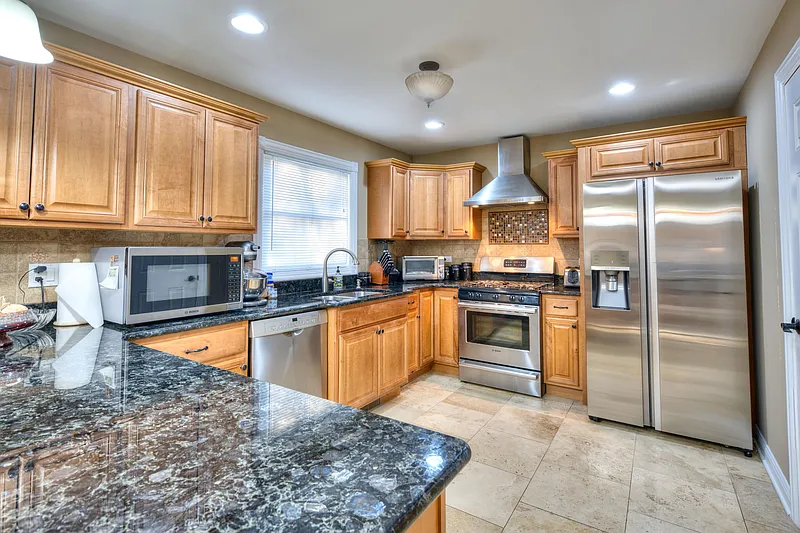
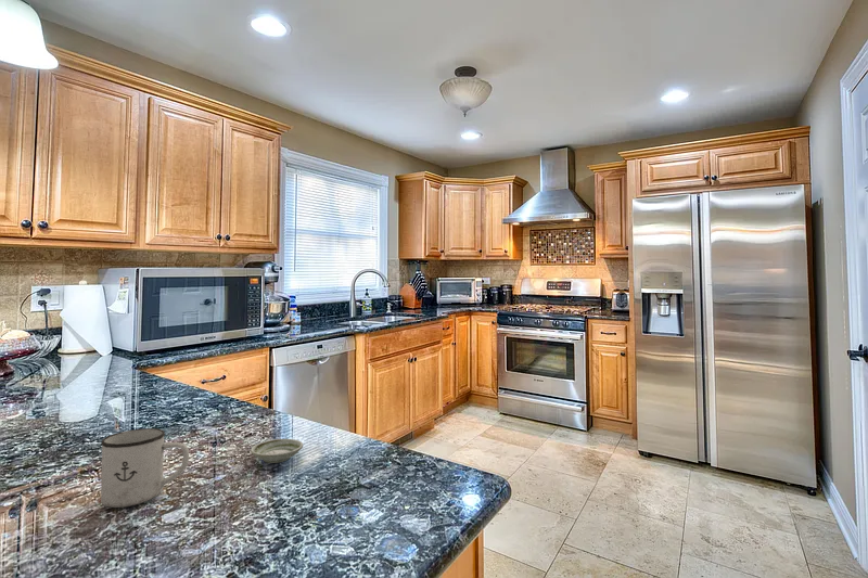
+ saucer [250,438,304,464]
+ mug [100,427,190,509]
